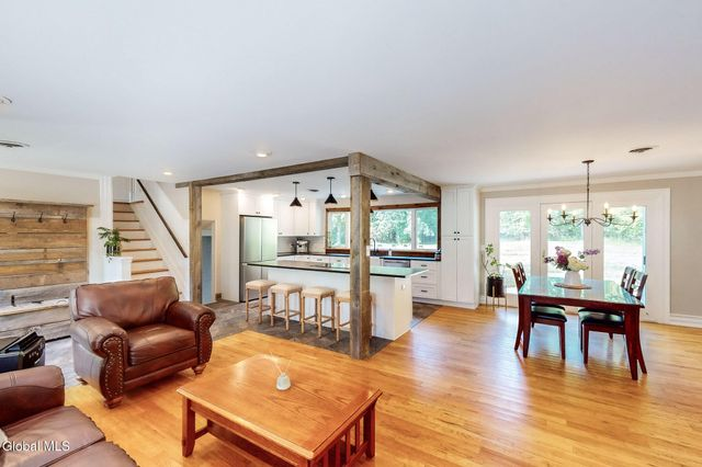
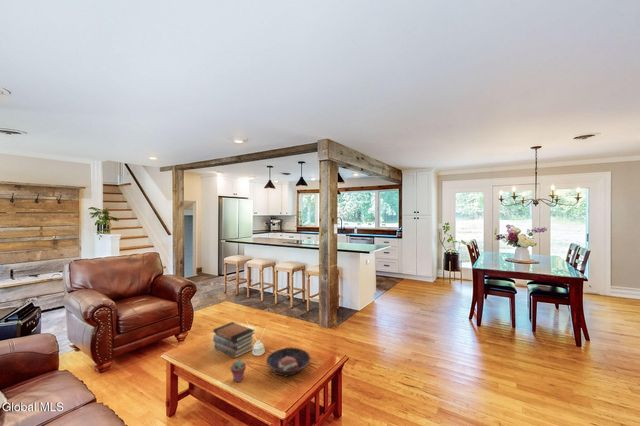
+ bowl [265,346,312,378]
+ potted succulent [229,359,247,383]
+ book stack [212,321,256,360]
